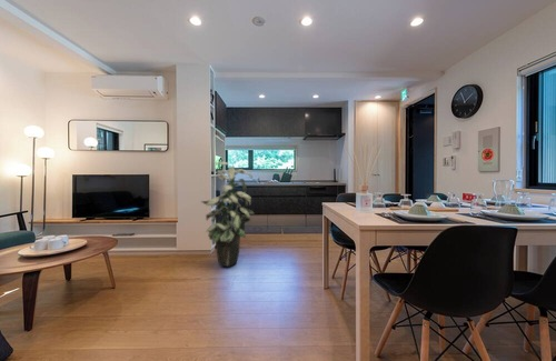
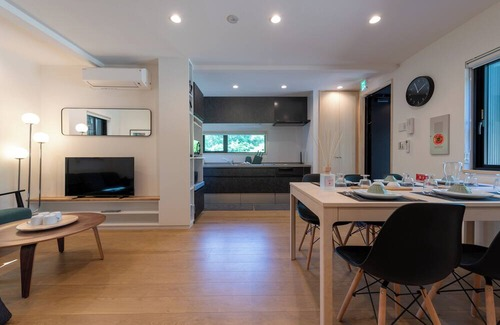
- indoor plant [200,161,256,268]
